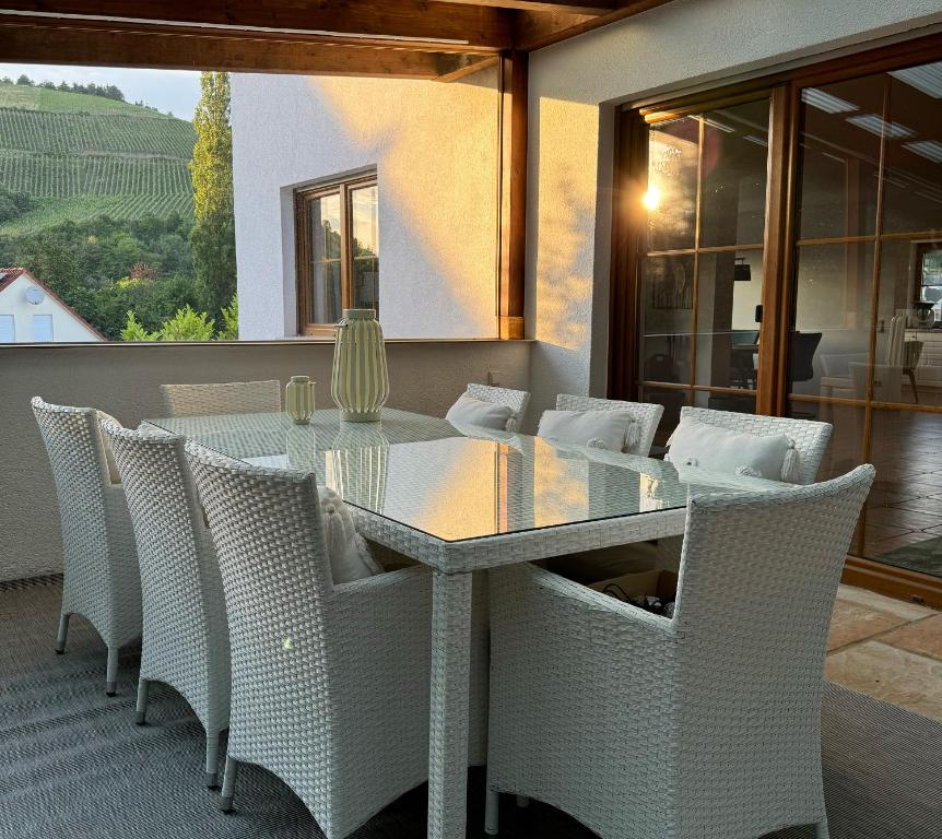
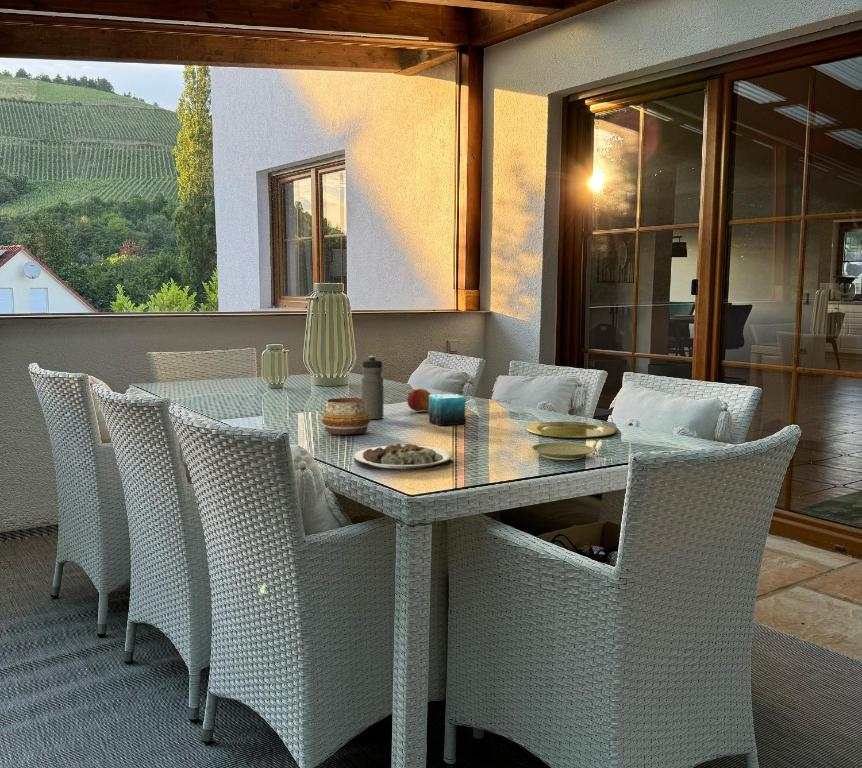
+ fruit [406,388,432,412]
+ plate [530,441,595,461]
+ water bottle [360,355,384,420]
+ candle [427,392,467,427]
+ decorative bowl [321,397,372,436]
+ plate [525,421,616,439]
+ plate [353,443,454,472]
